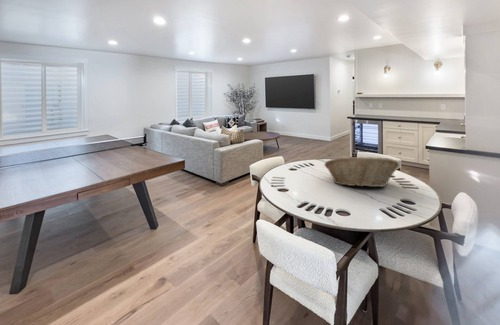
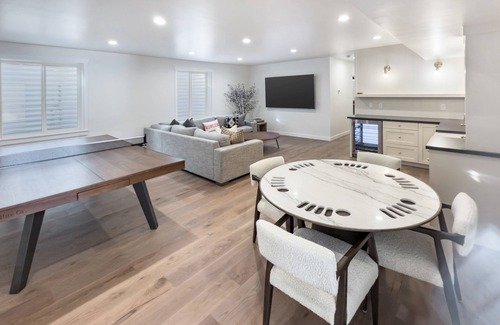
- fruit basket [323,156,400,188]
